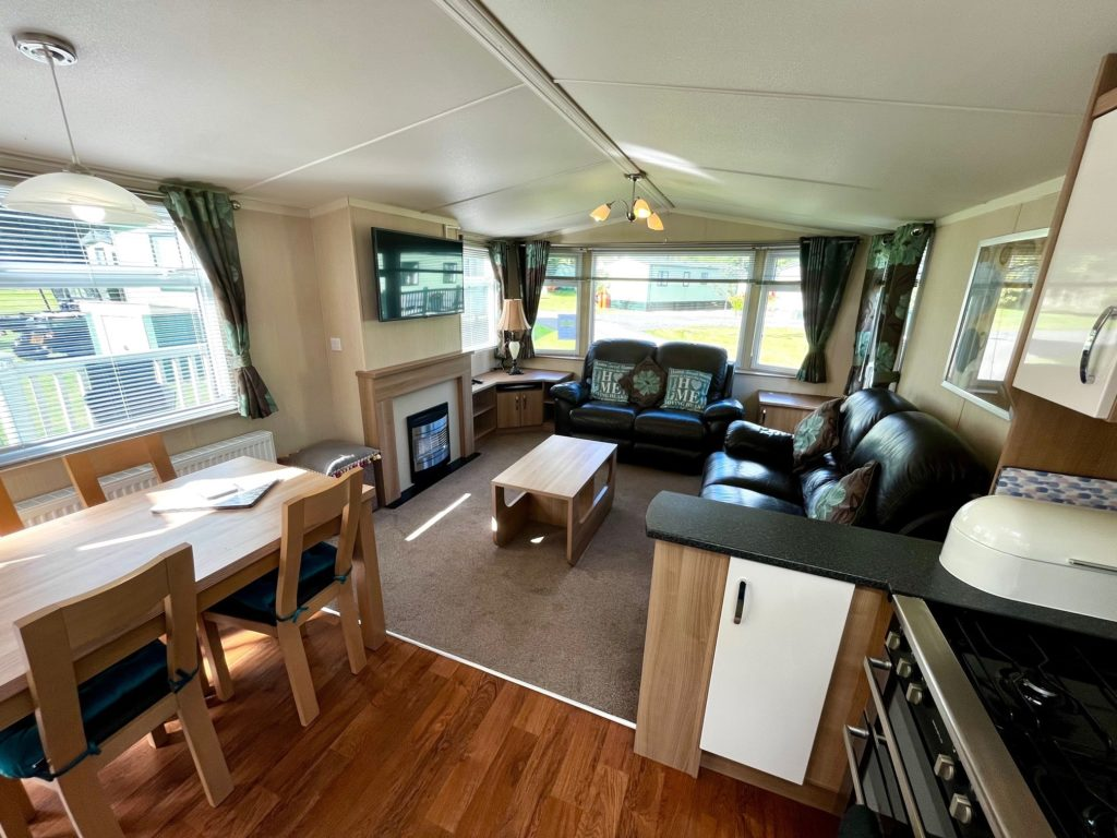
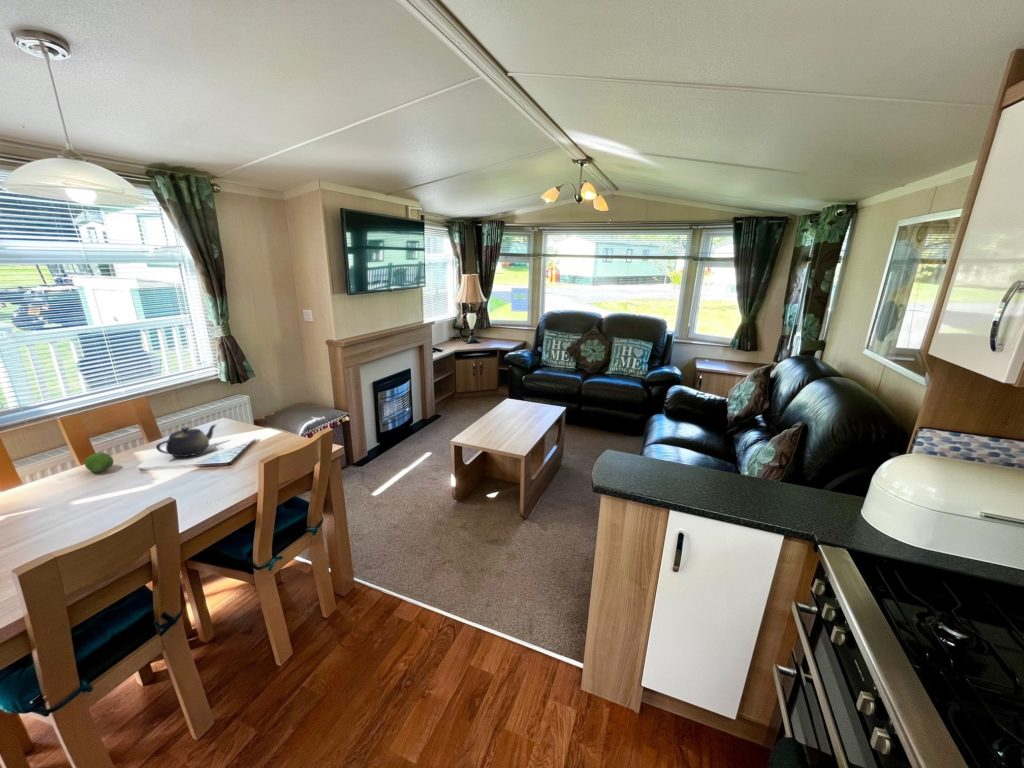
+ teapot [155,423,218,458]
+ fruit [84,452,115,473]
